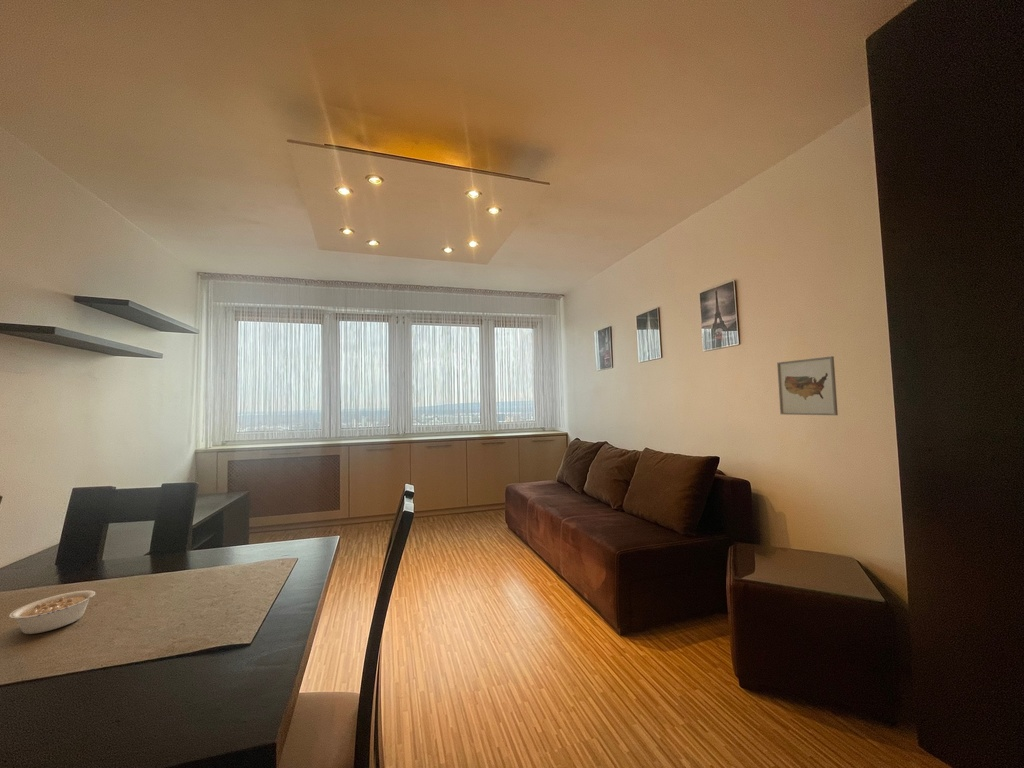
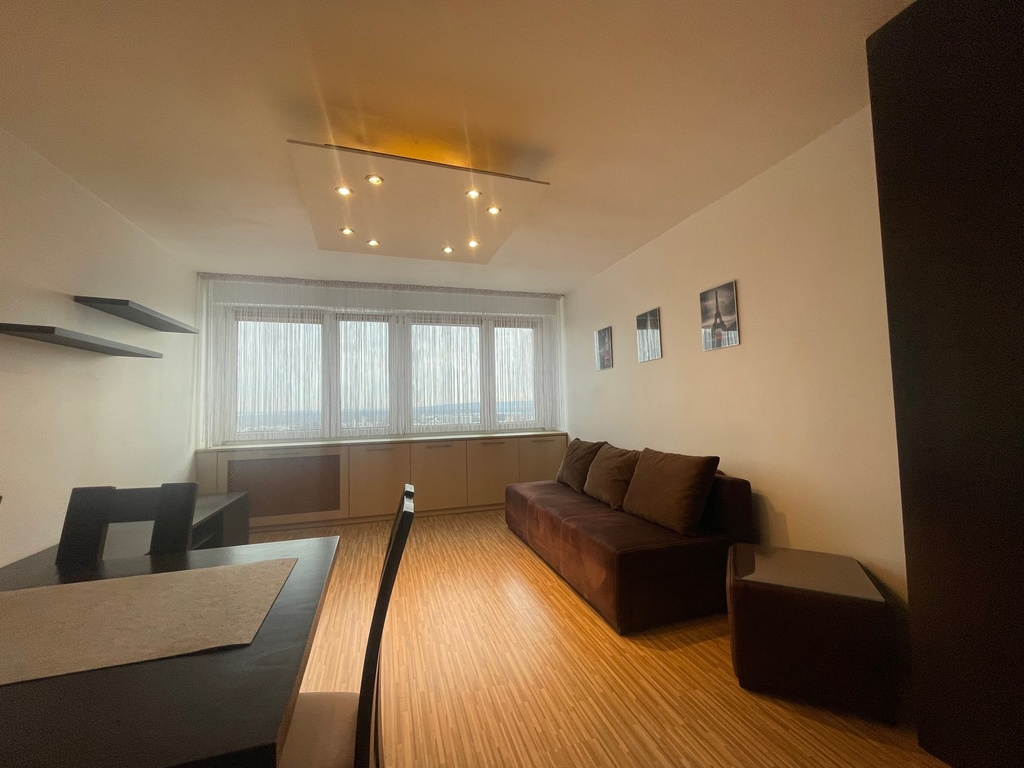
- wall art [776,355,839,416]
- legume [8,590,105,635]
